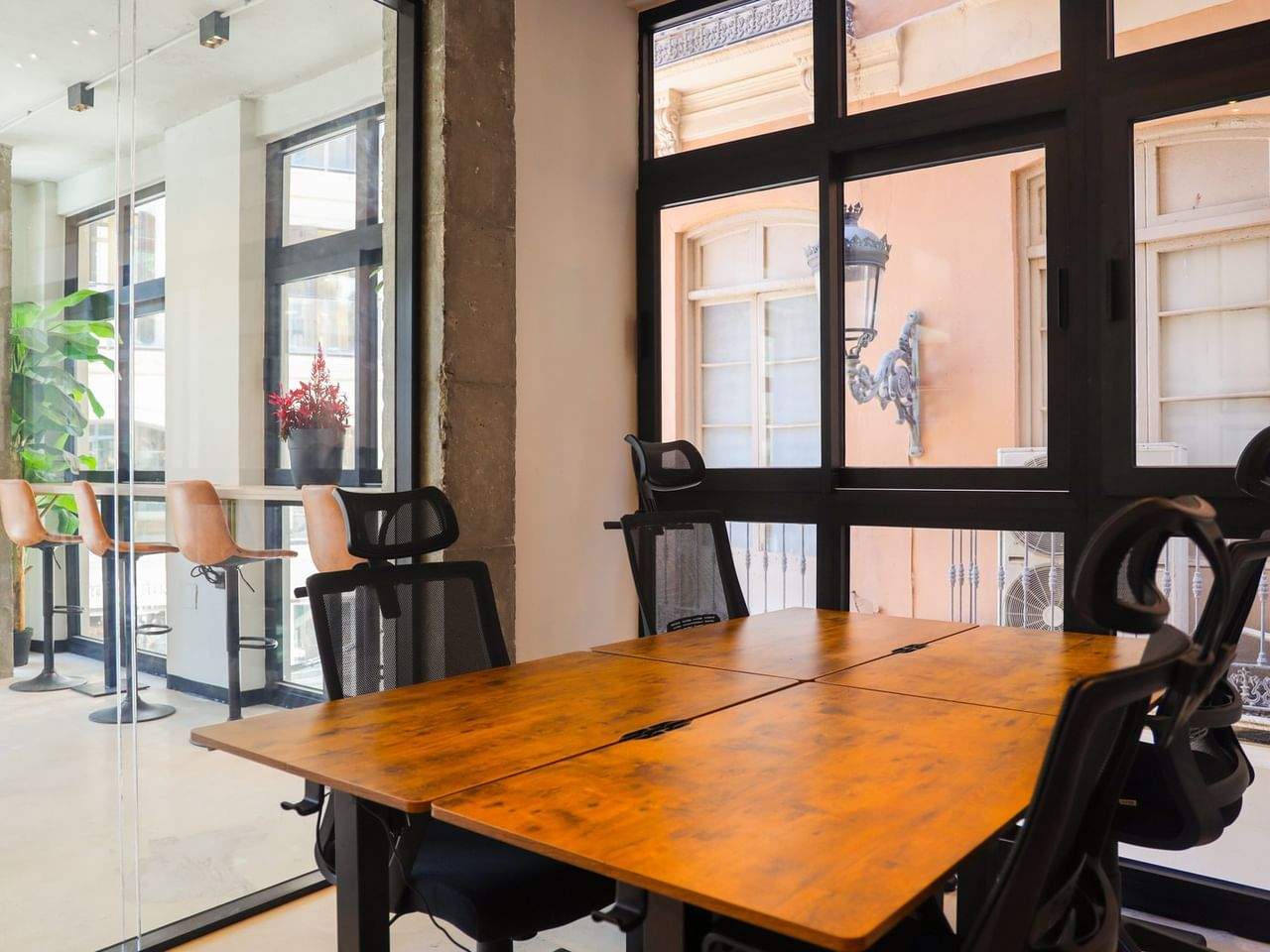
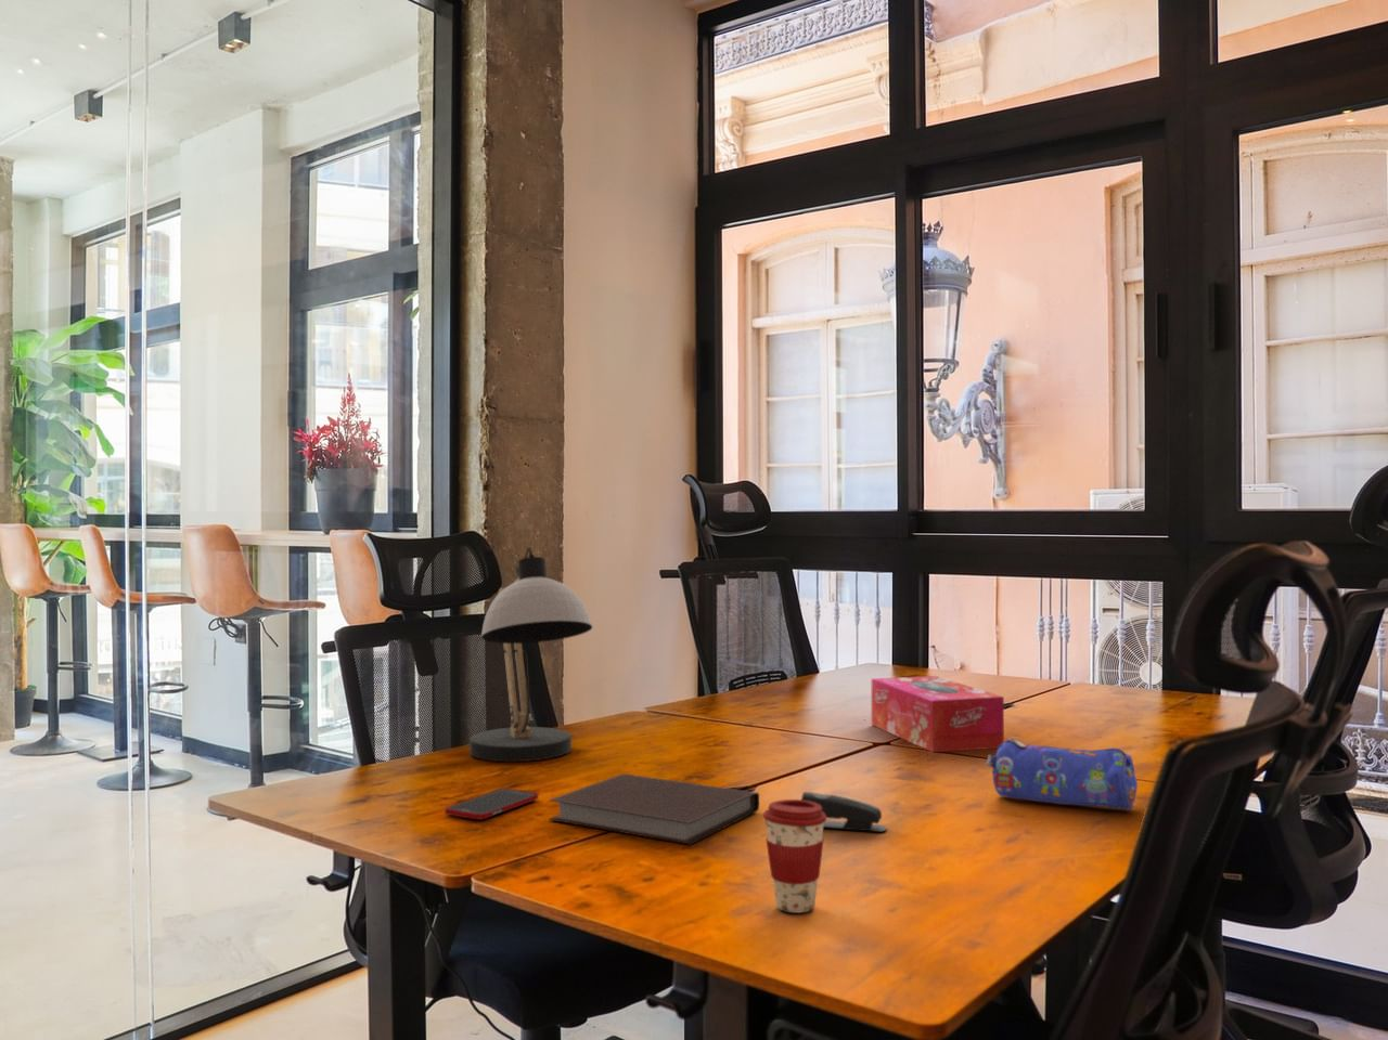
+ cell phone [444,788,540,822]
+ notebook [548,772,761,846]
+ pencil case [985,736,1139,812]
+ stapler [800,791,889,834]
+ desk lamp [469,546,593,763]
+ coffee cup [763,799,827,914]
+ tissue box [871,675,1005,754]
